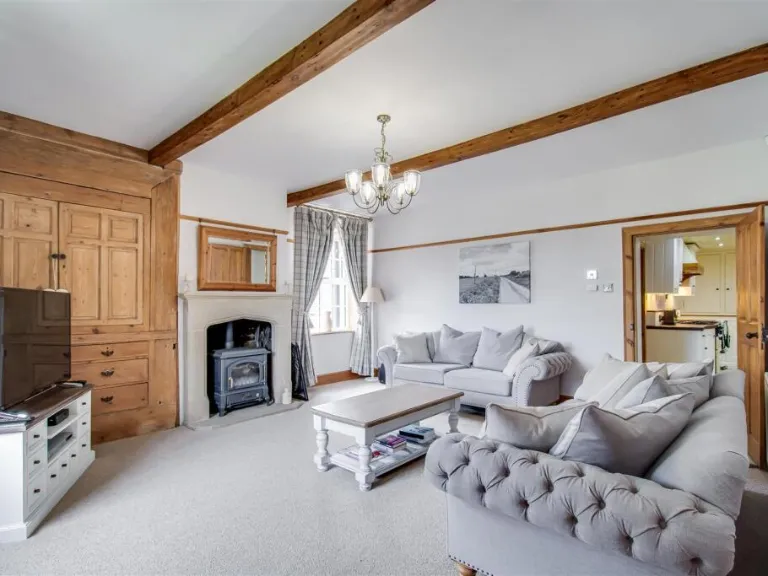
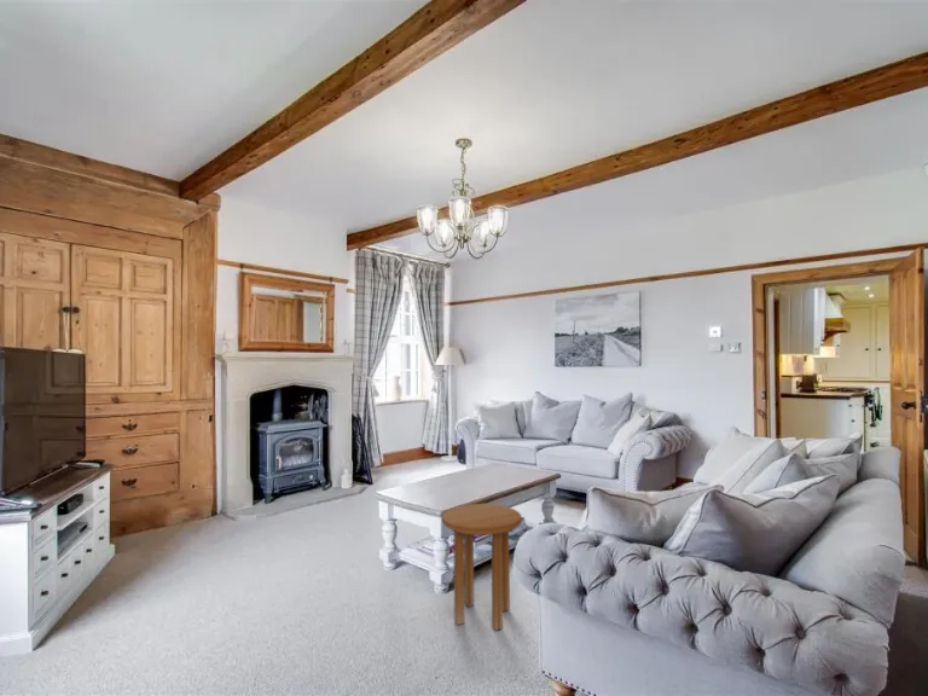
+ side table [441,503,523,632]
